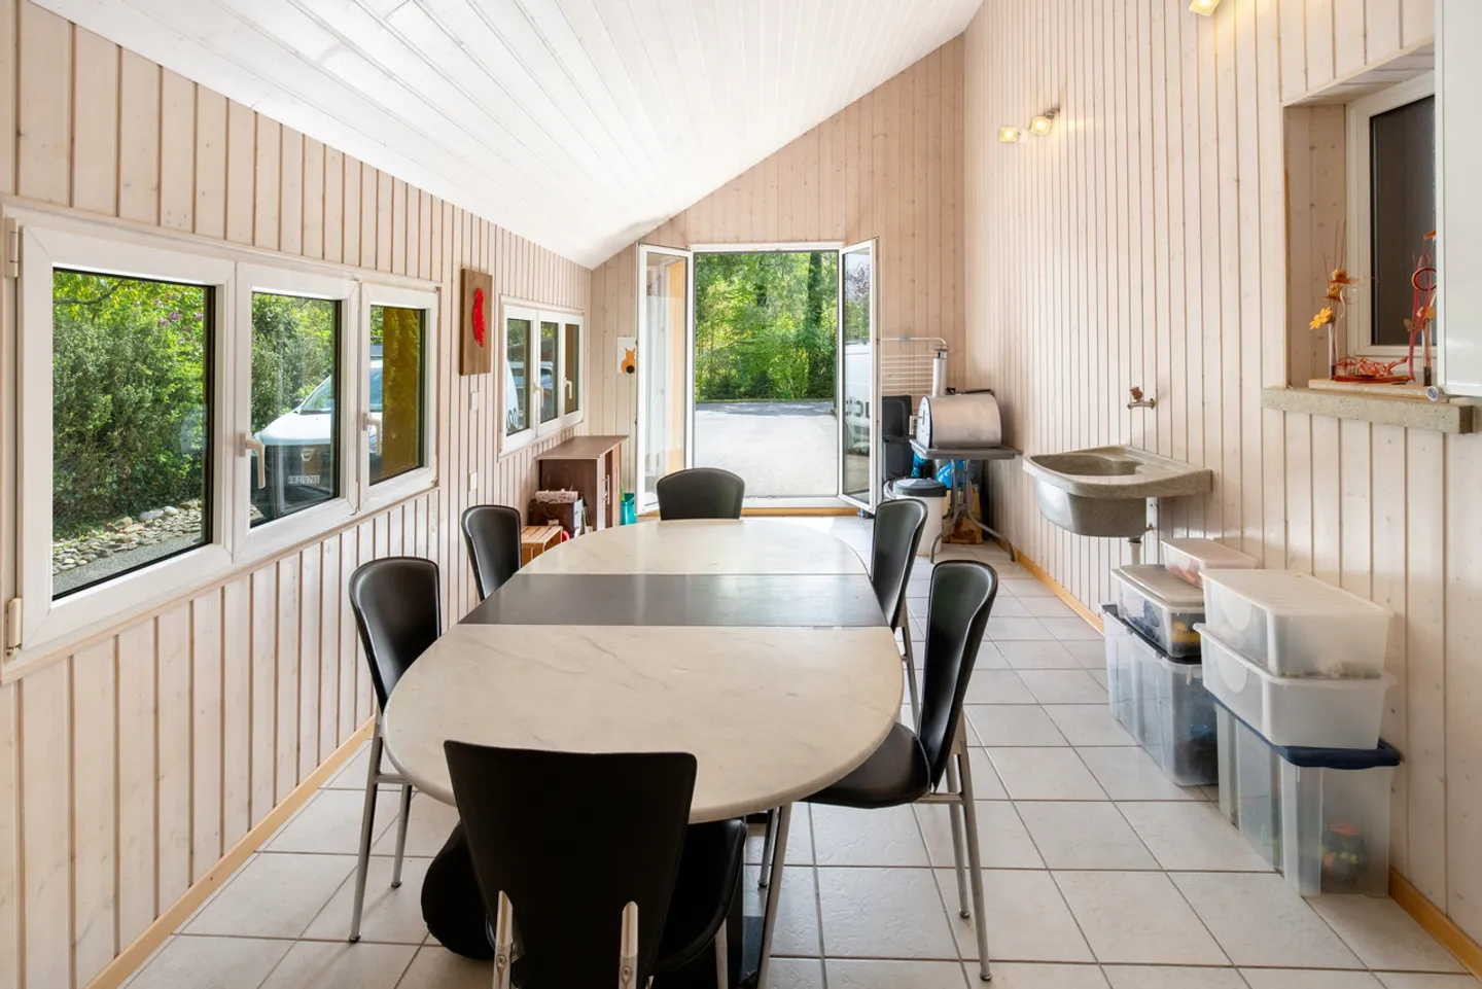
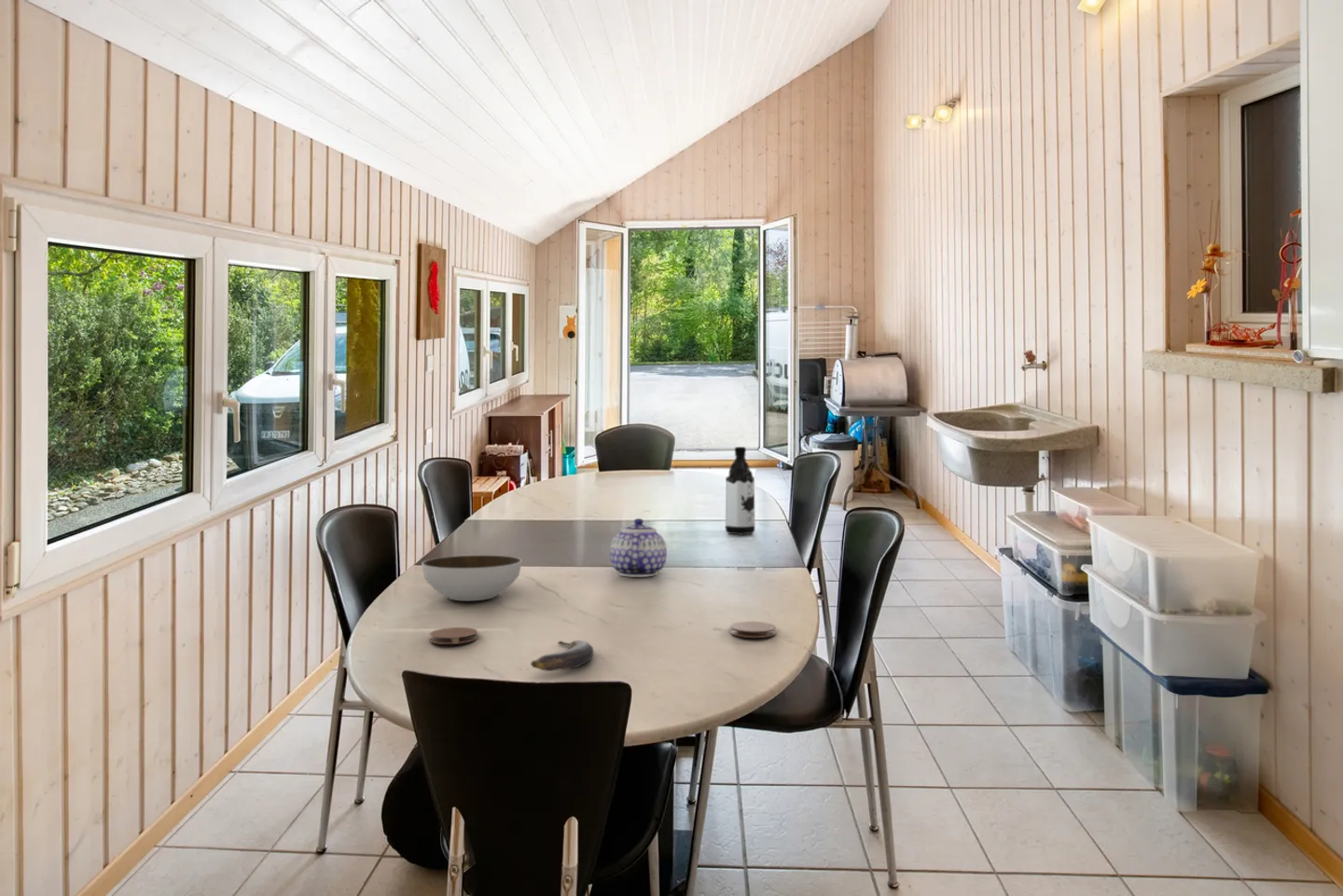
+ water bottle [725,446,756,535]
+ soup bowl [421,555,522,601]
+ teapot [609,517,668,578]
+ coaster [429,627,478,645]
+ coaster [729,621,777,639]
+ banana [530,640,594,672]
